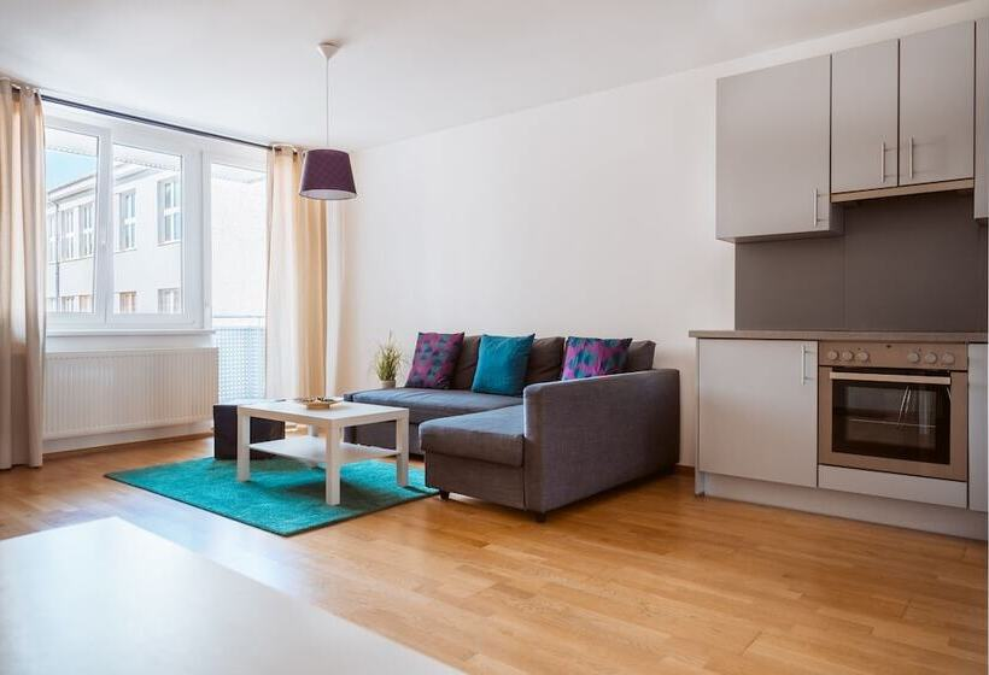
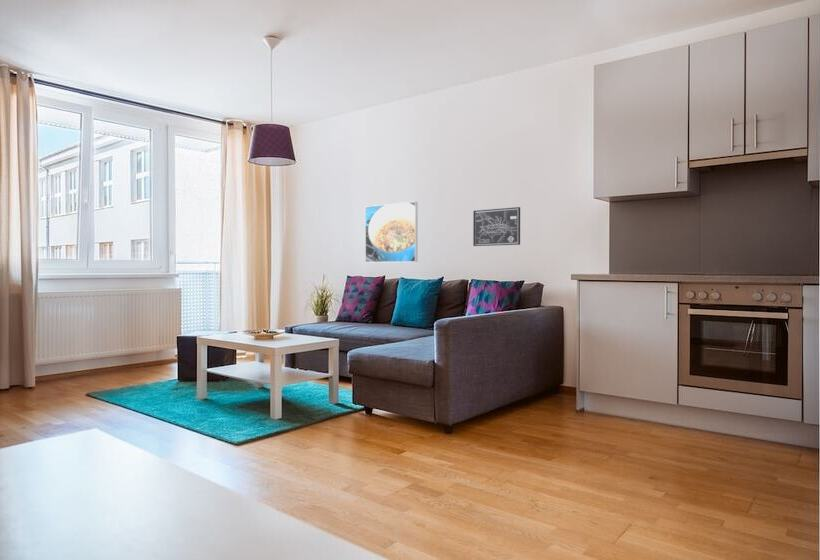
+ wall art [472,206,521,247]
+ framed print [364,201,418,263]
